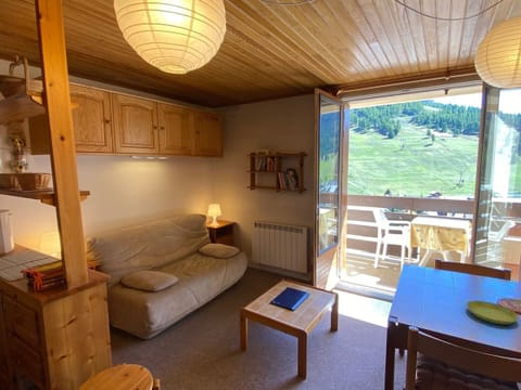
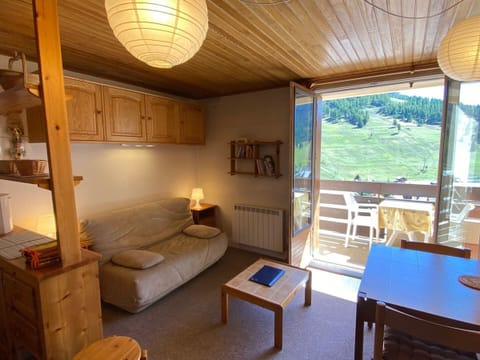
- saucer [466,300,520,326]
